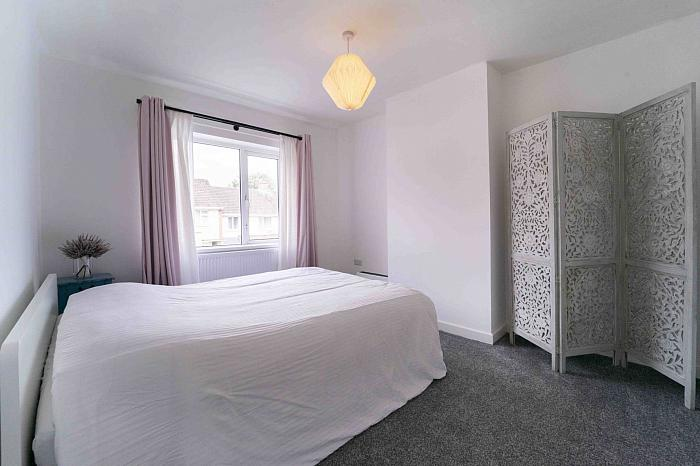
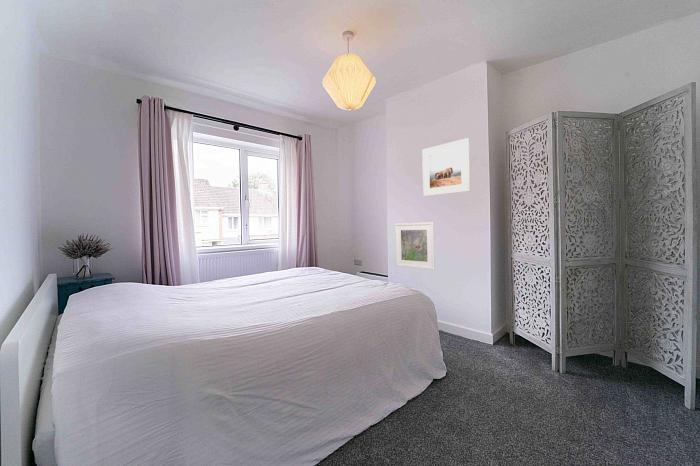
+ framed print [394,221,436,271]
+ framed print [421,137,471,198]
